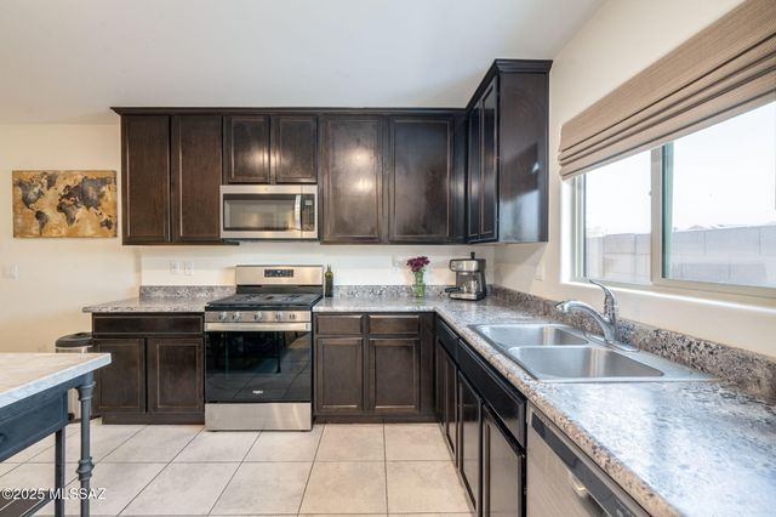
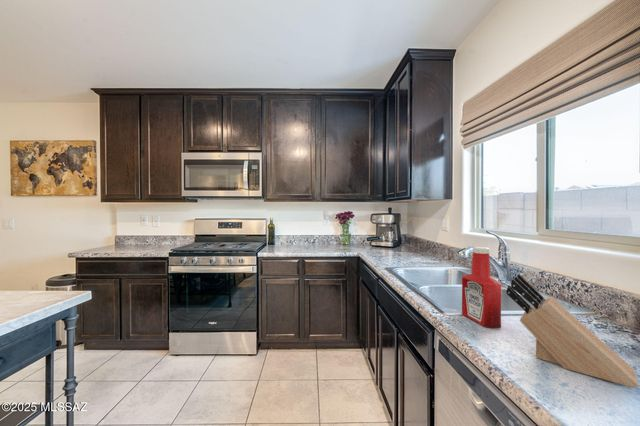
+ knife block [505,273,640,389]
+ soap bottle [461,246,502,329]
